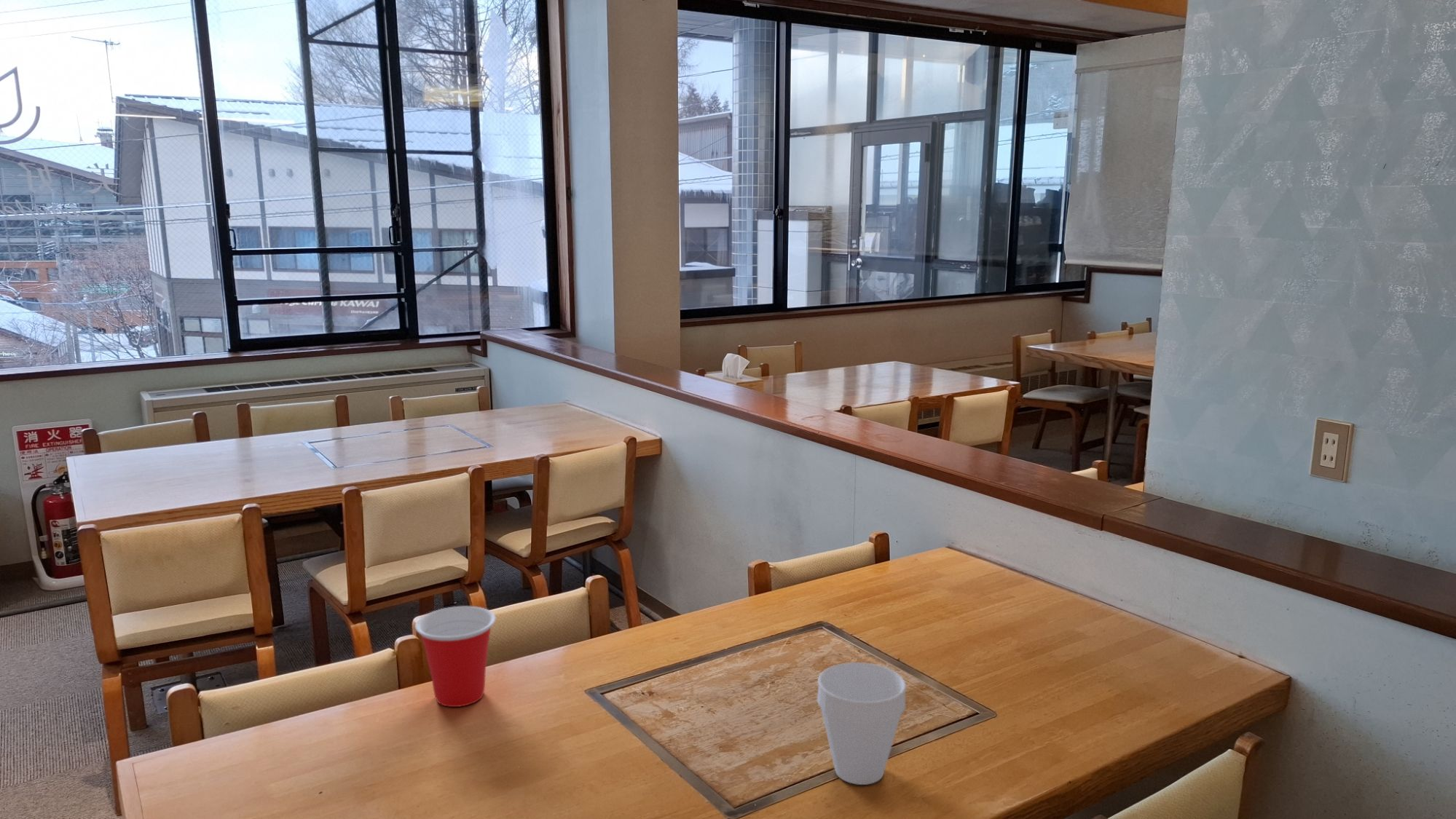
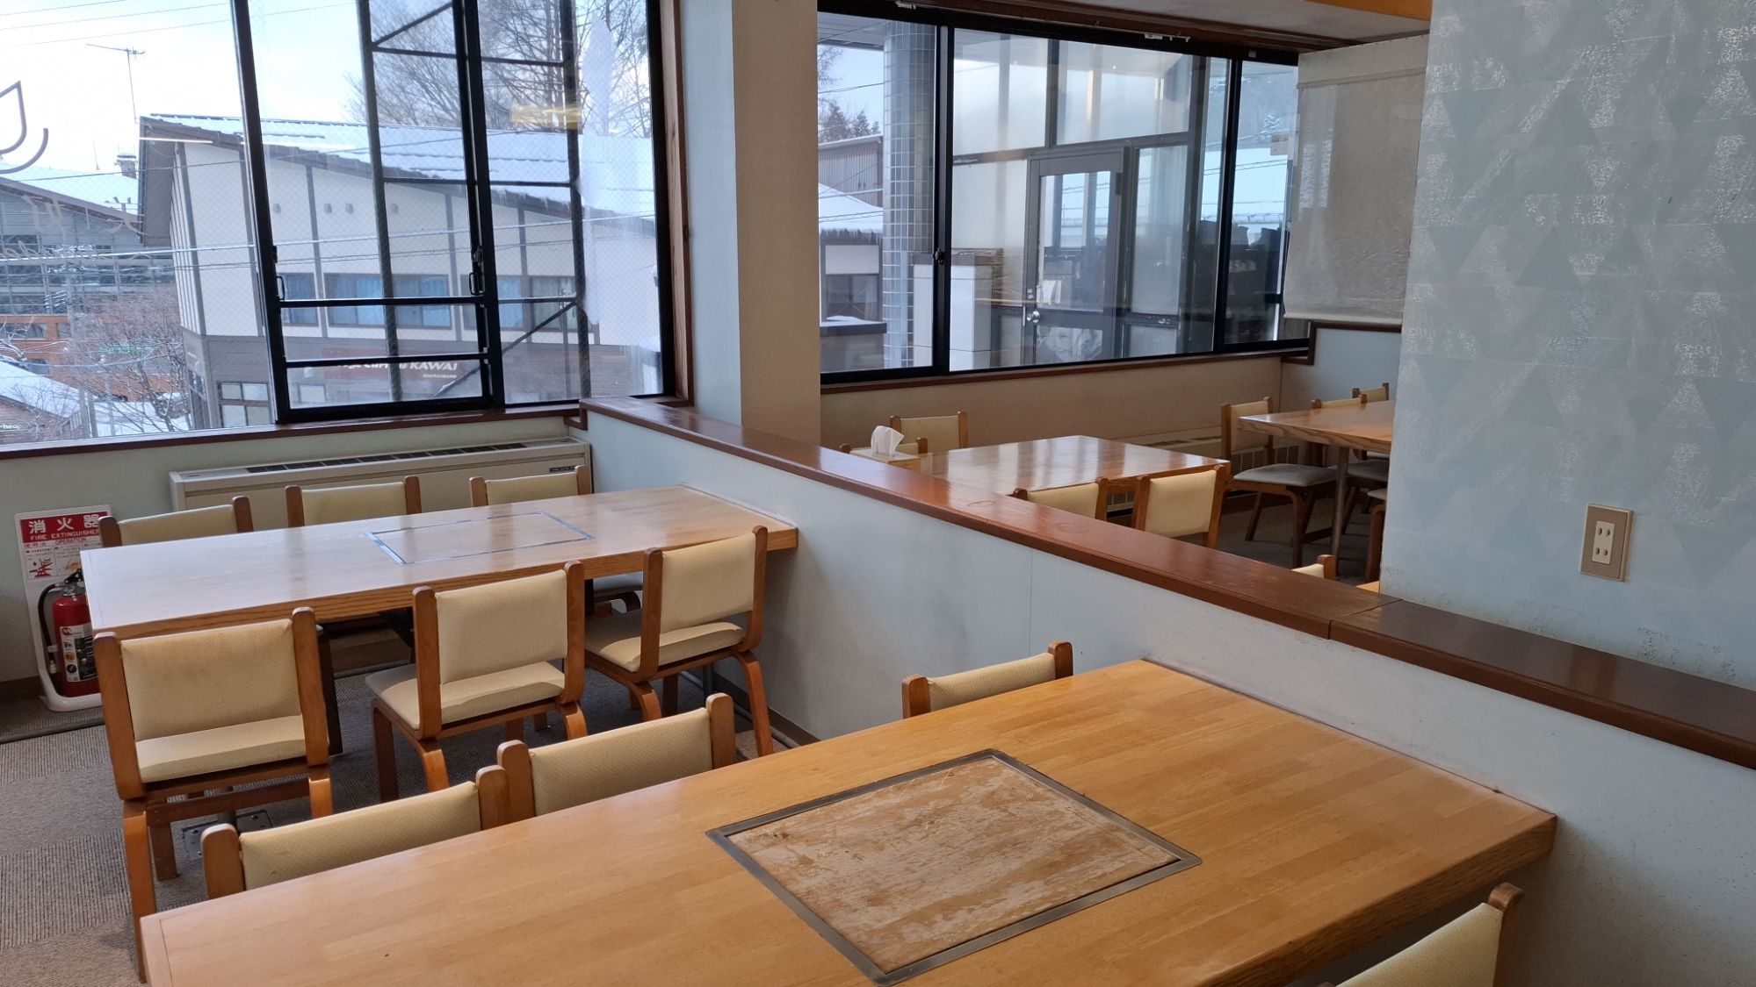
- cup [816,662,907,786]
- cup [414,606,497,708]
